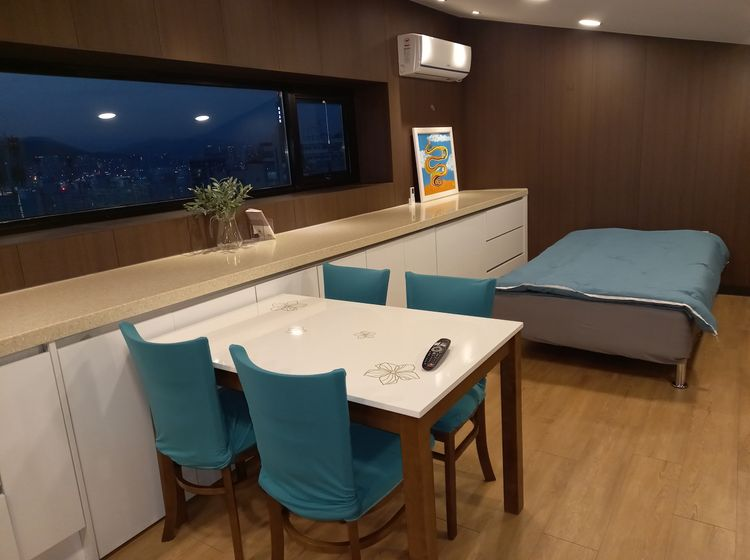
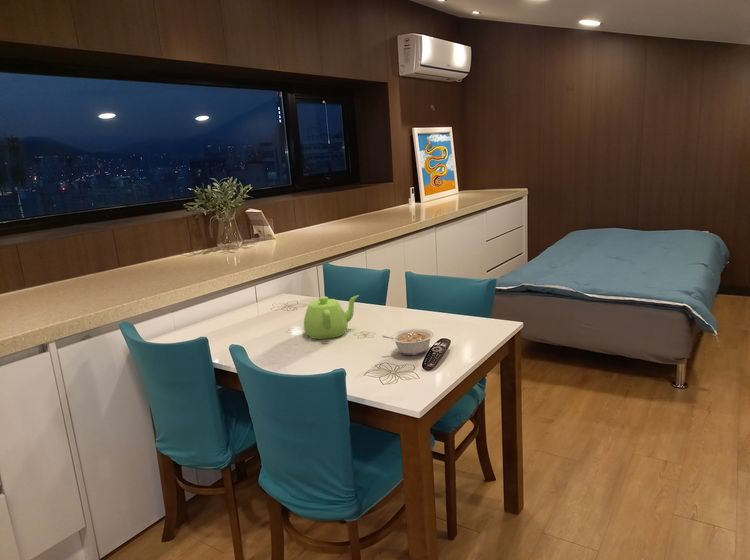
+ legume [382,328,435,356]
+ teapot [303,294,360,340]
